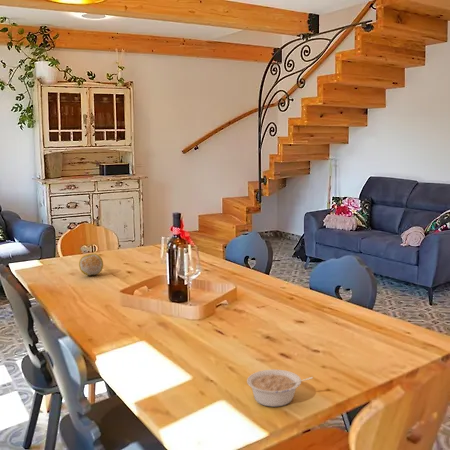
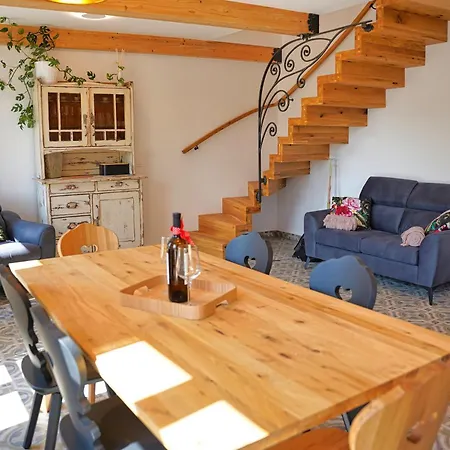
- fruit [78,253,104,276]
- legume [246,369,314,408]
